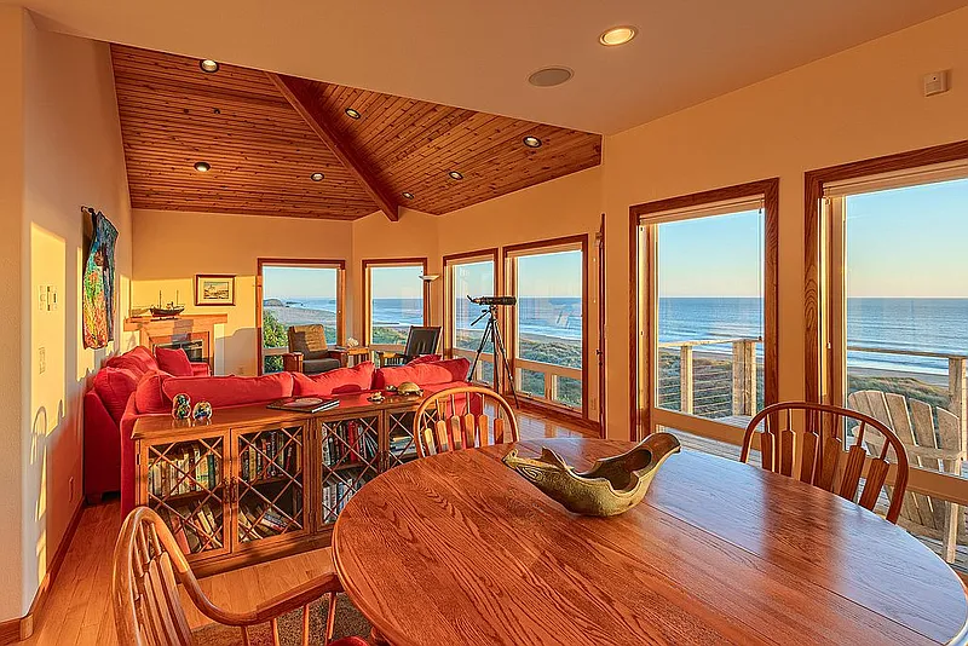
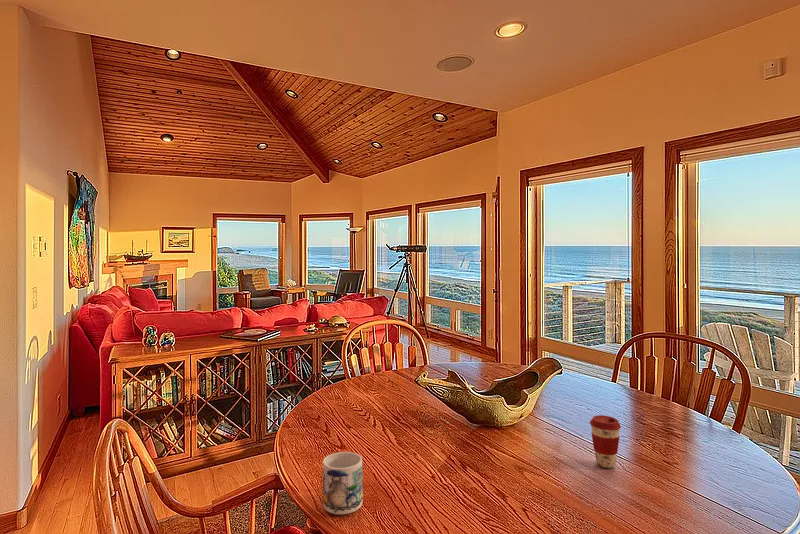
+ mug [322,451,364,515]
+ coffee cup [589,414,622,469]
